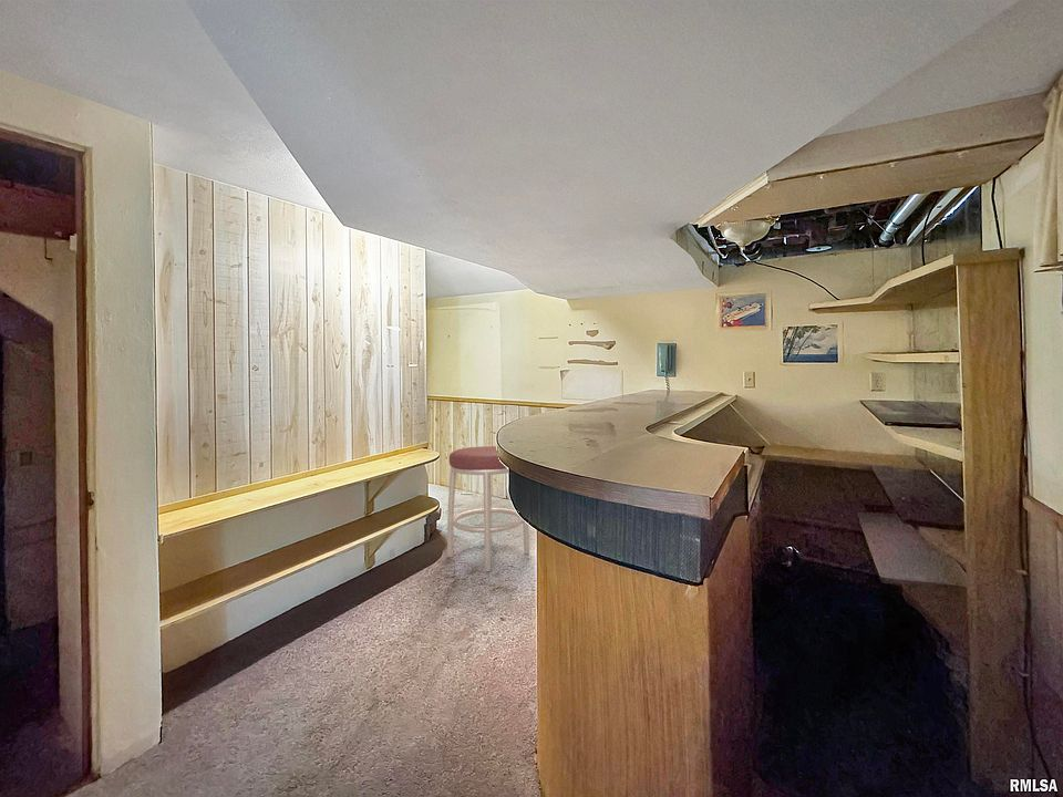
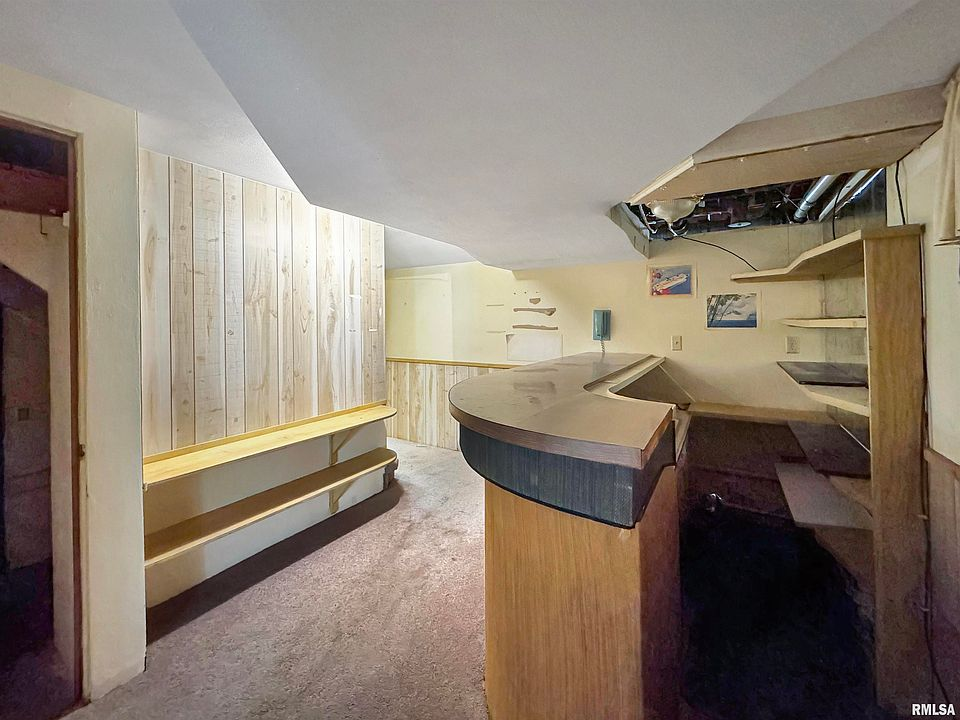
- bar stool [446,445,530,572]
